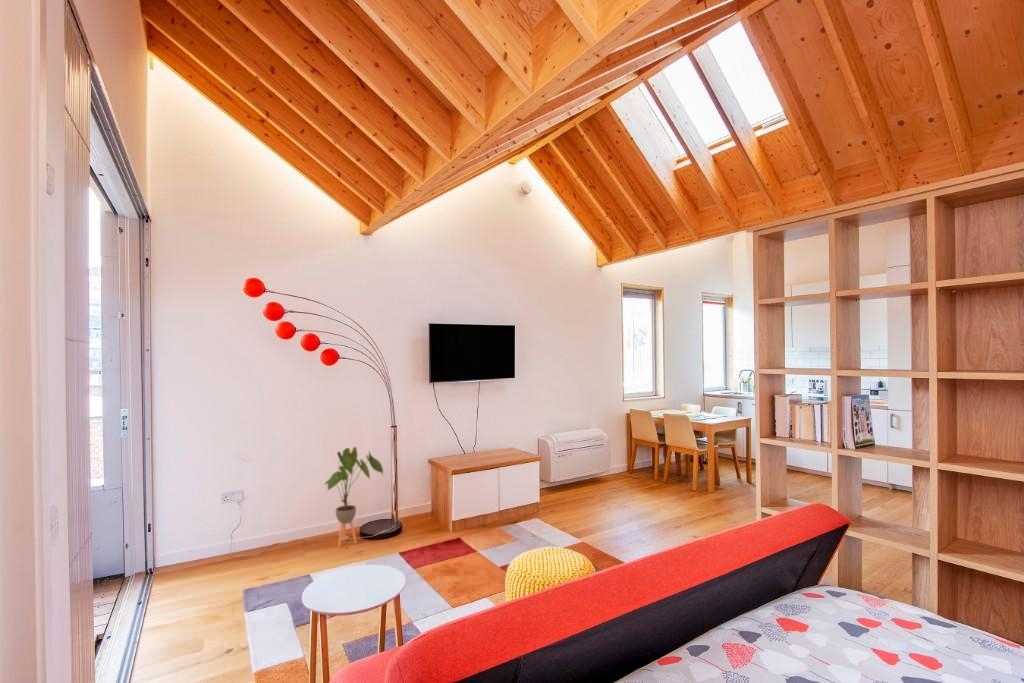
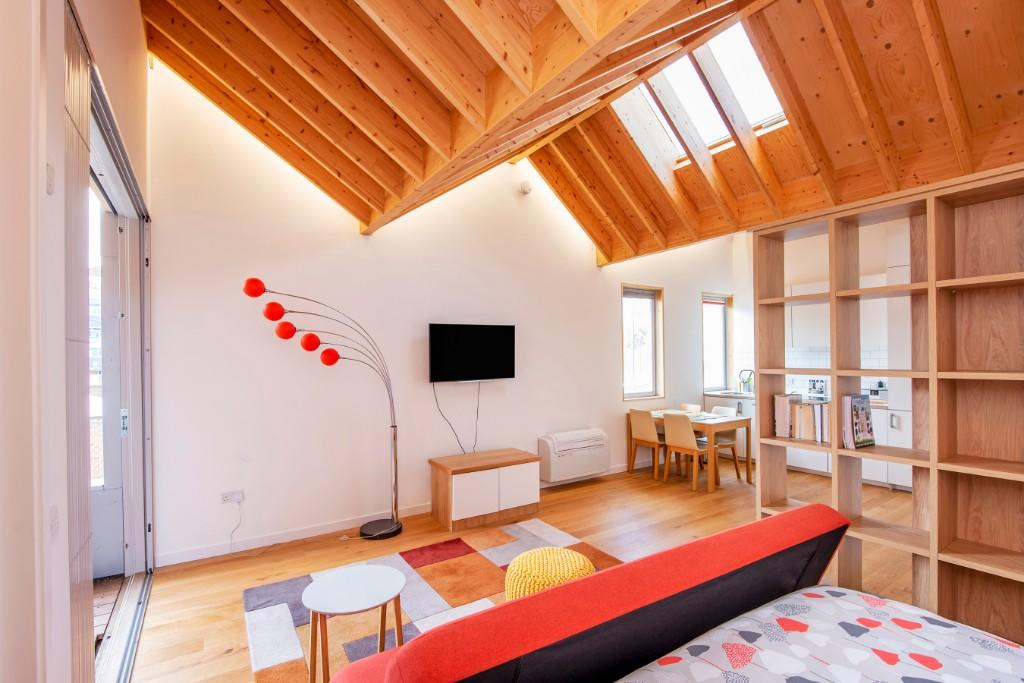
- house plant [324,446,384,549]
